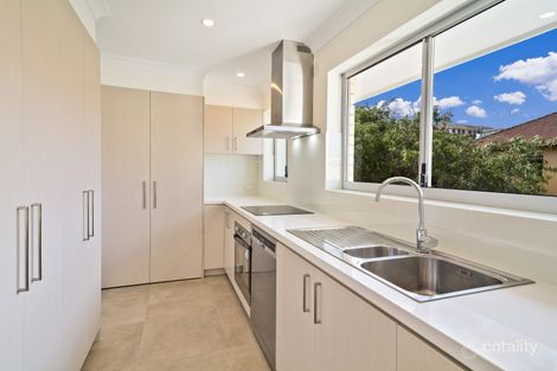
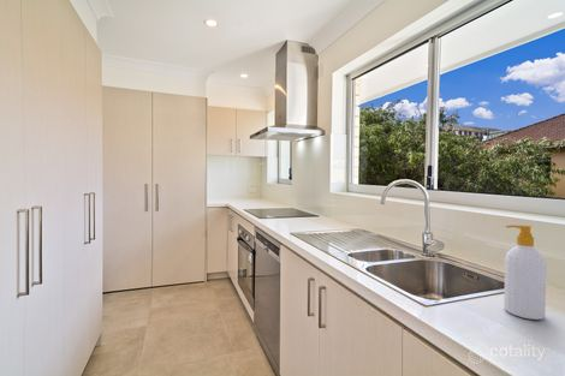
+ soap bottle [502,223,547,321]
